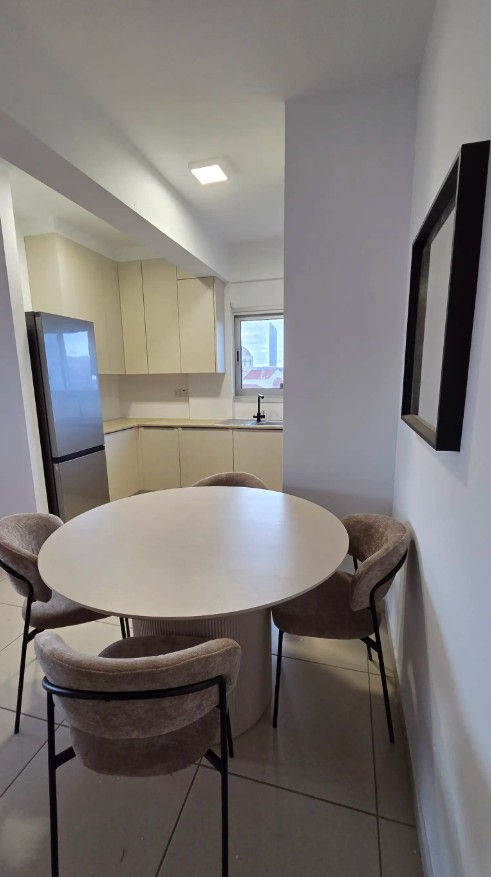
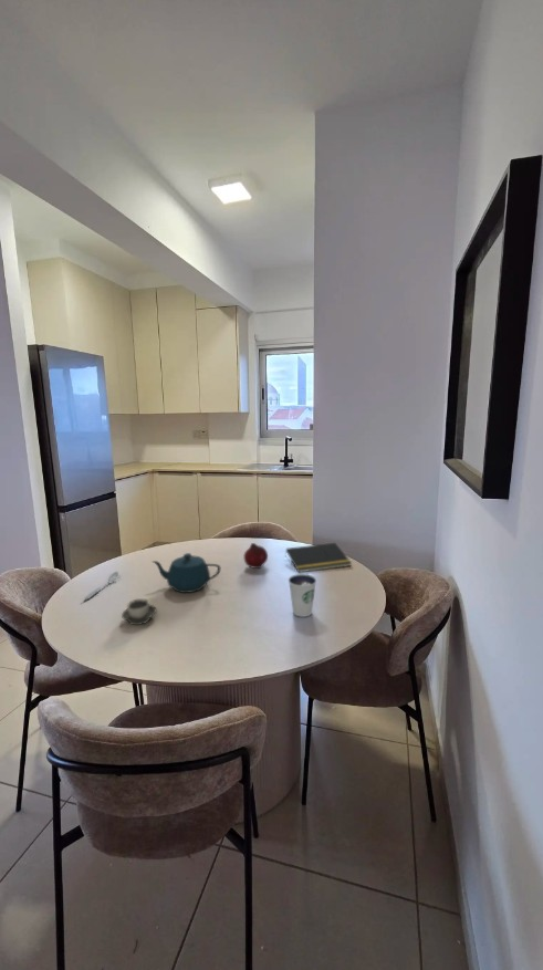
+ cup [121,597,157,626]
+ notepad [284,542,353,573]
+ fruit [242,542,269,570]
+ spoon [83,571,119,601]
+ dixie cup [288,573,317,618]
+ teapot [150,552,221,594]
